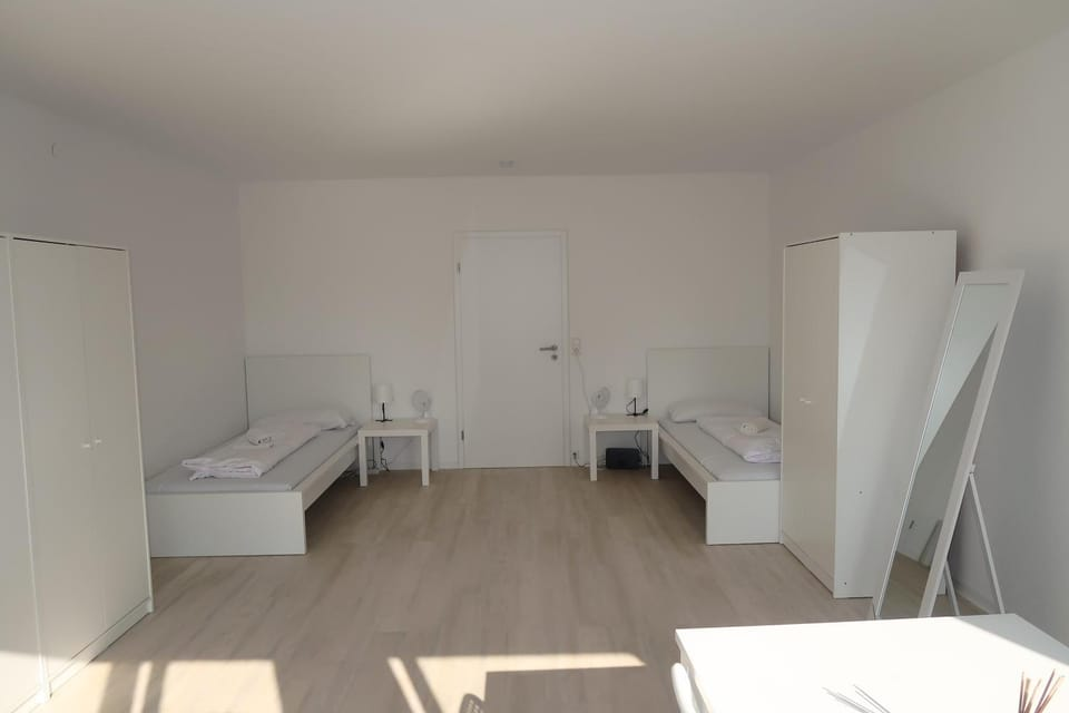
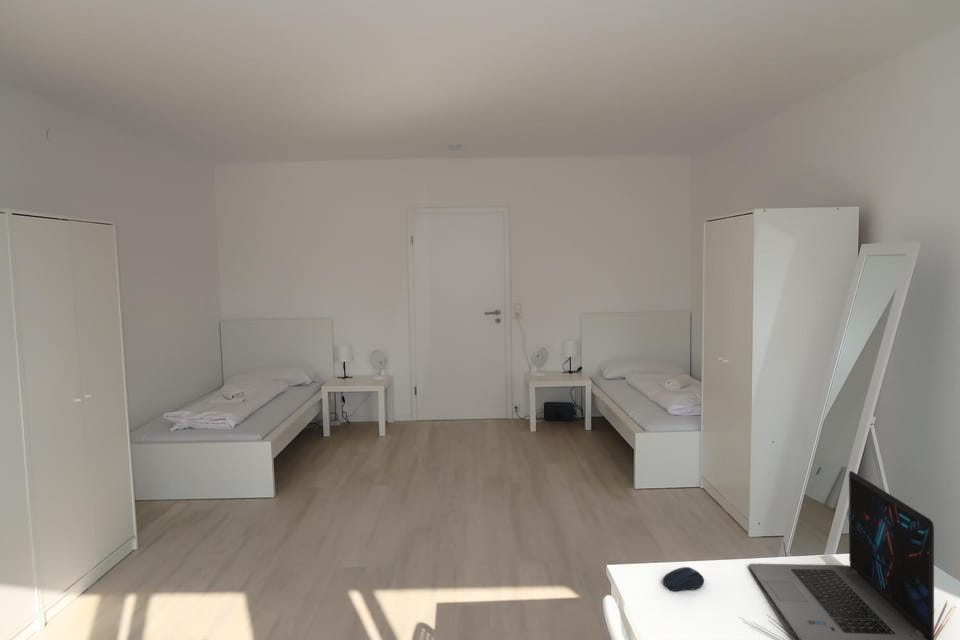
+ computer mouse [662,566,705,592]
+ laptop [748,470,935,640]
